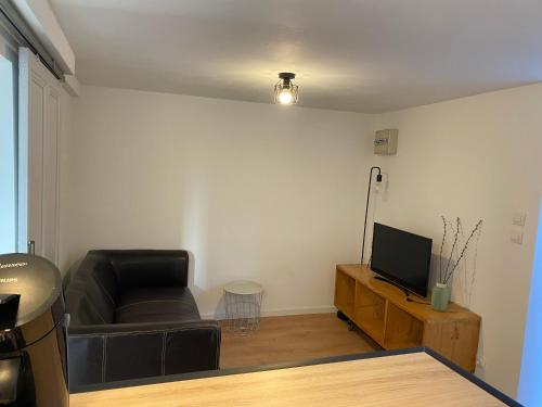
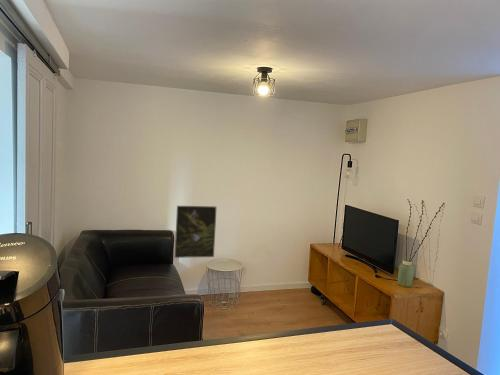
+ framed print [174,205,218,259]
